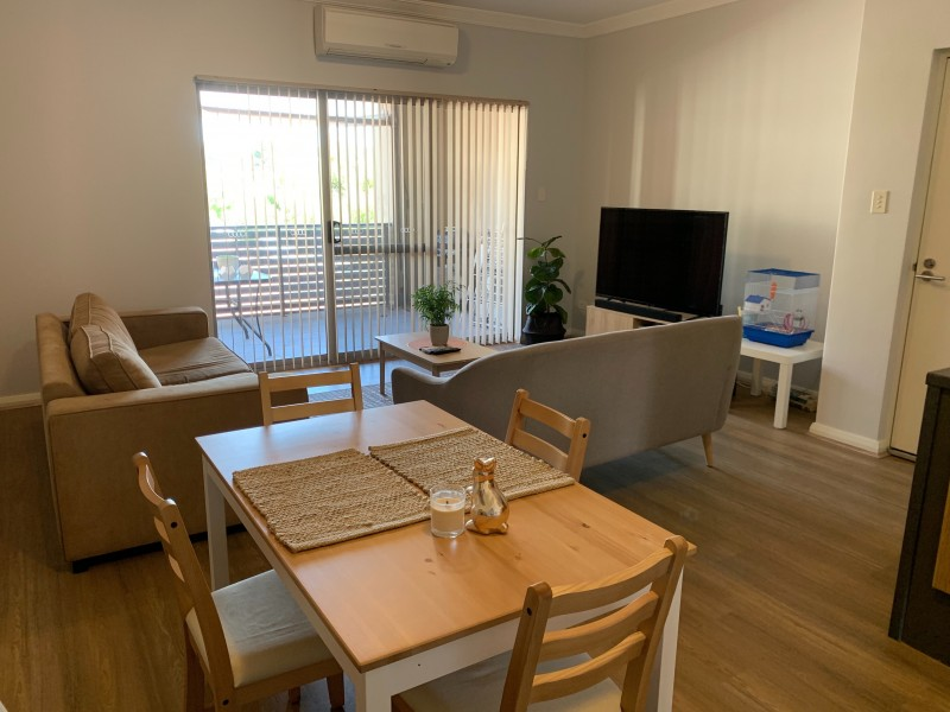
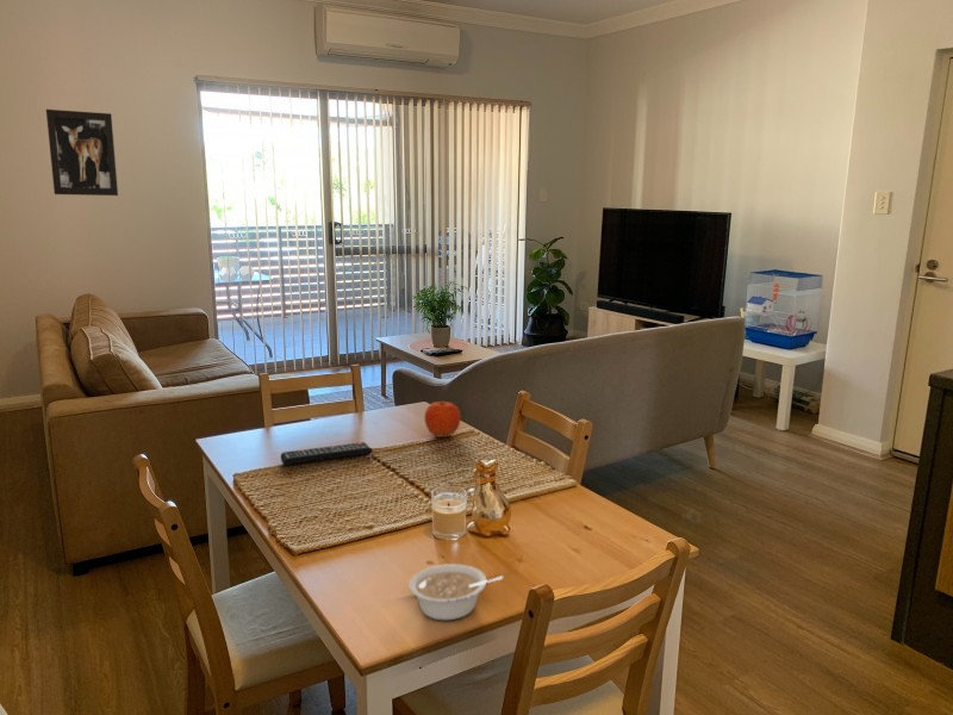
+ legume [407,562,504,621]
+ remote control [280,441,373,466]
+ wall art [45,108,119,197]
+ fruit [424,400,462,439]
